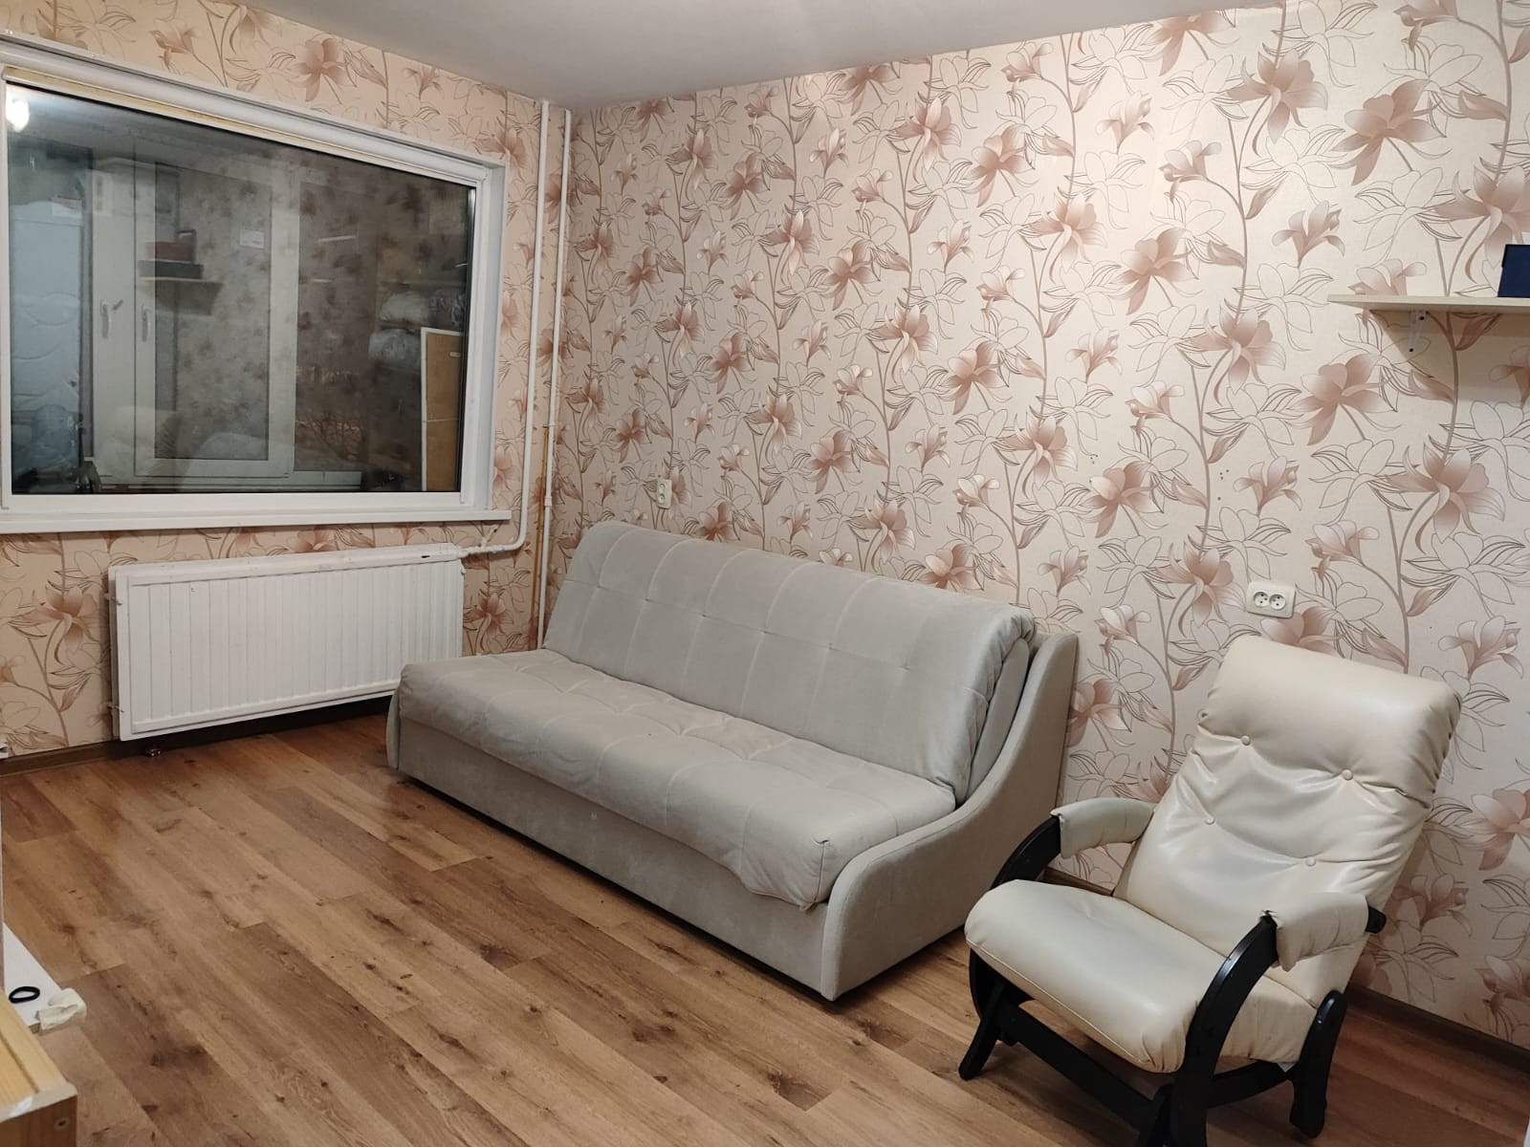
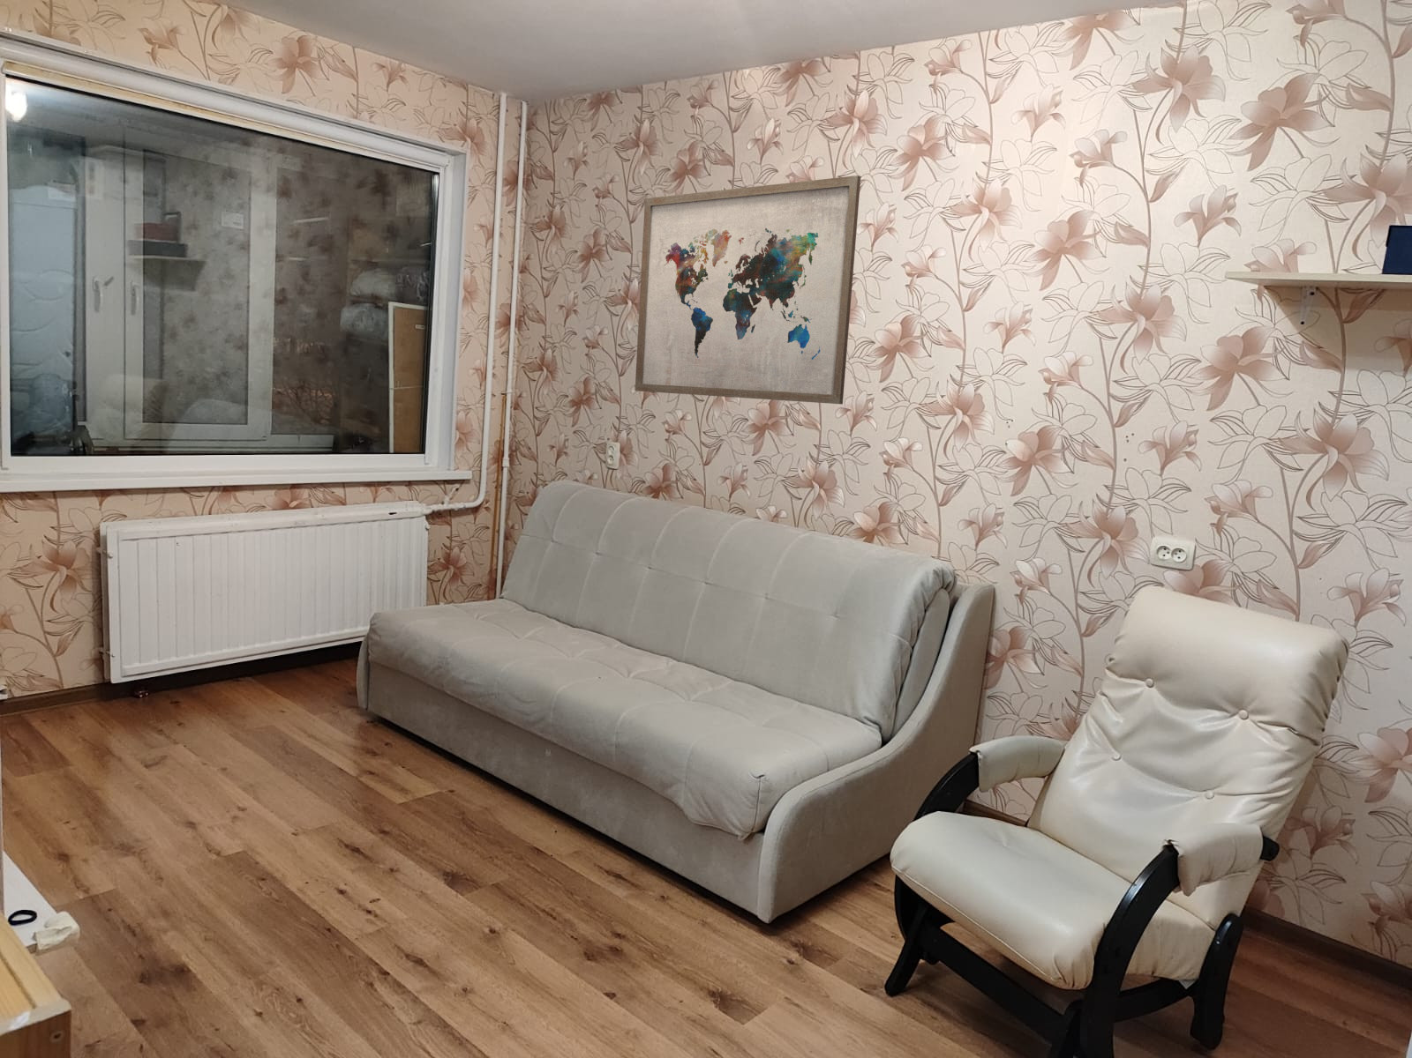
+ wall art [635,174,862,405]
